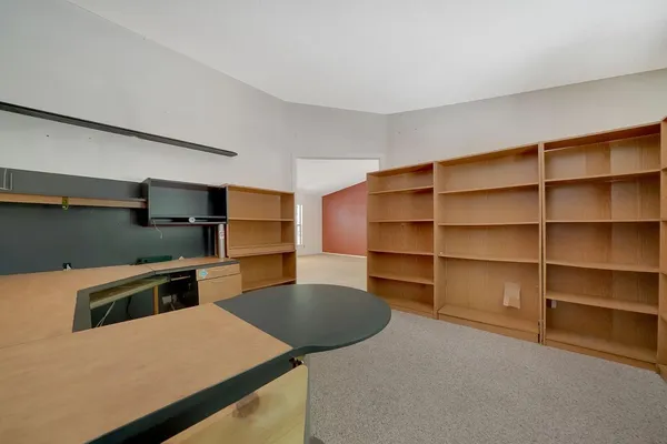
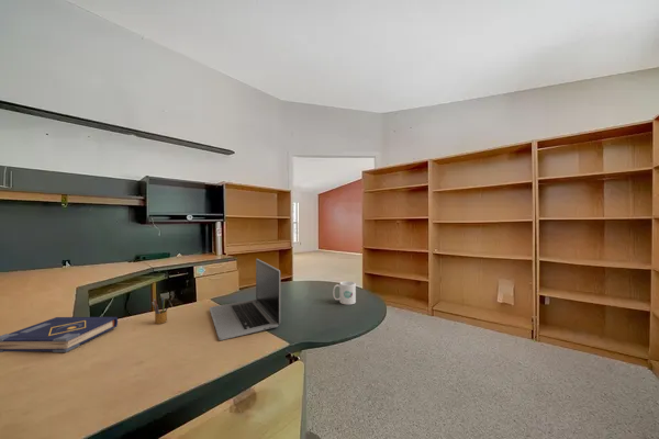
+ laptop [209,258,281,341]
+ mug [332,280,357,306]
+ book [0,316,119,353]
+ pencil box [152,295,174,325]
